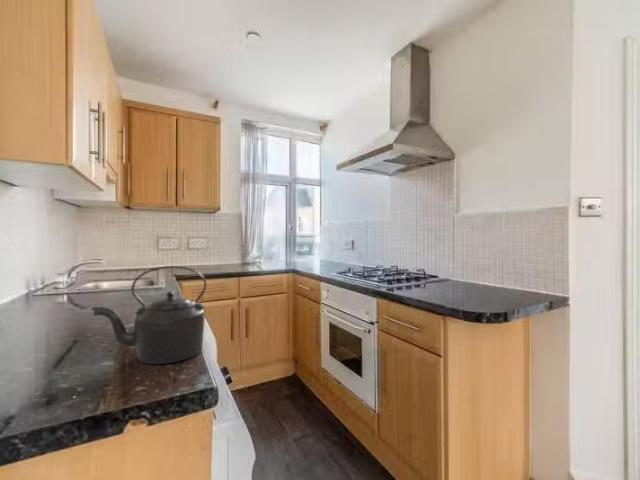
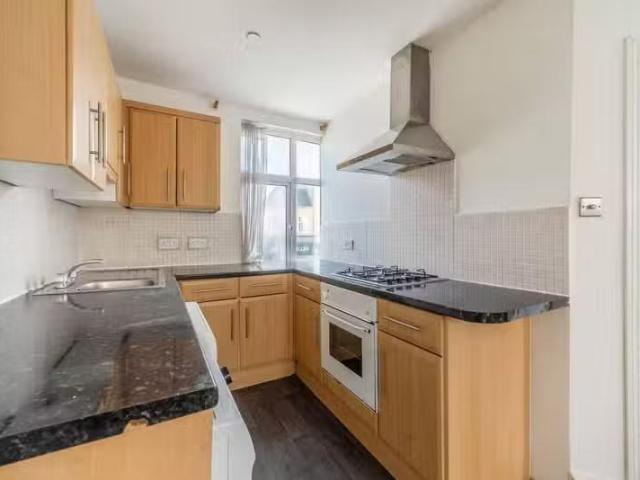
- kettle [91,265,208,365]
